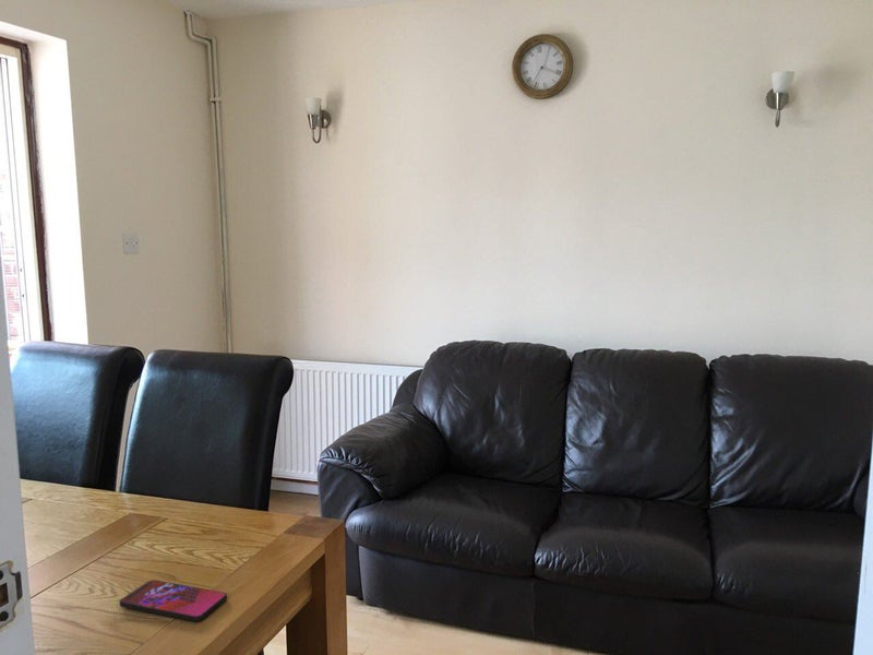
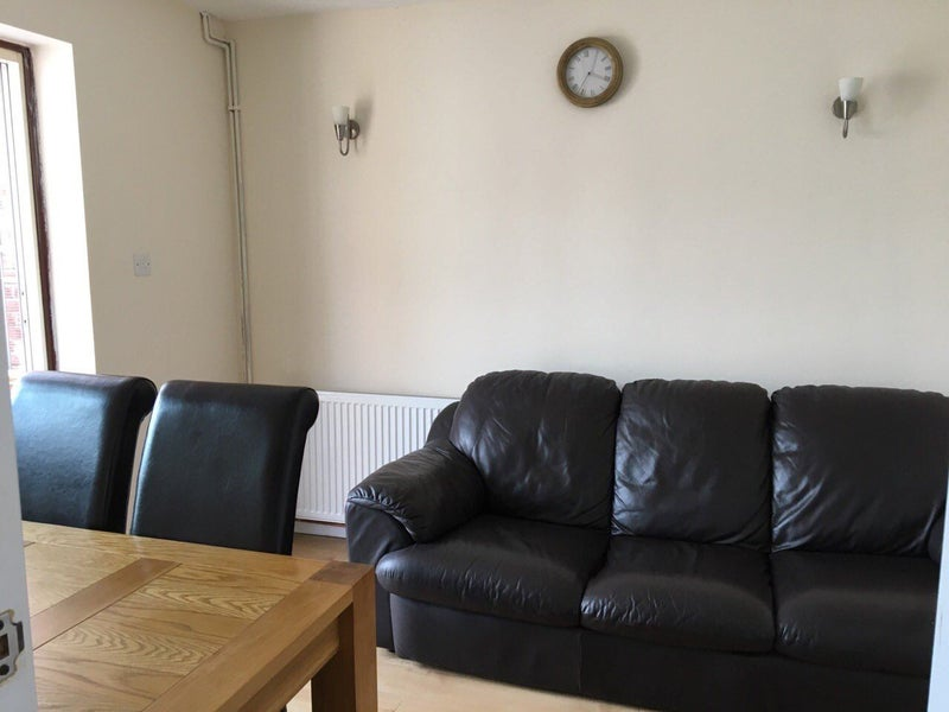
- smartphone [119,579,228,622]
